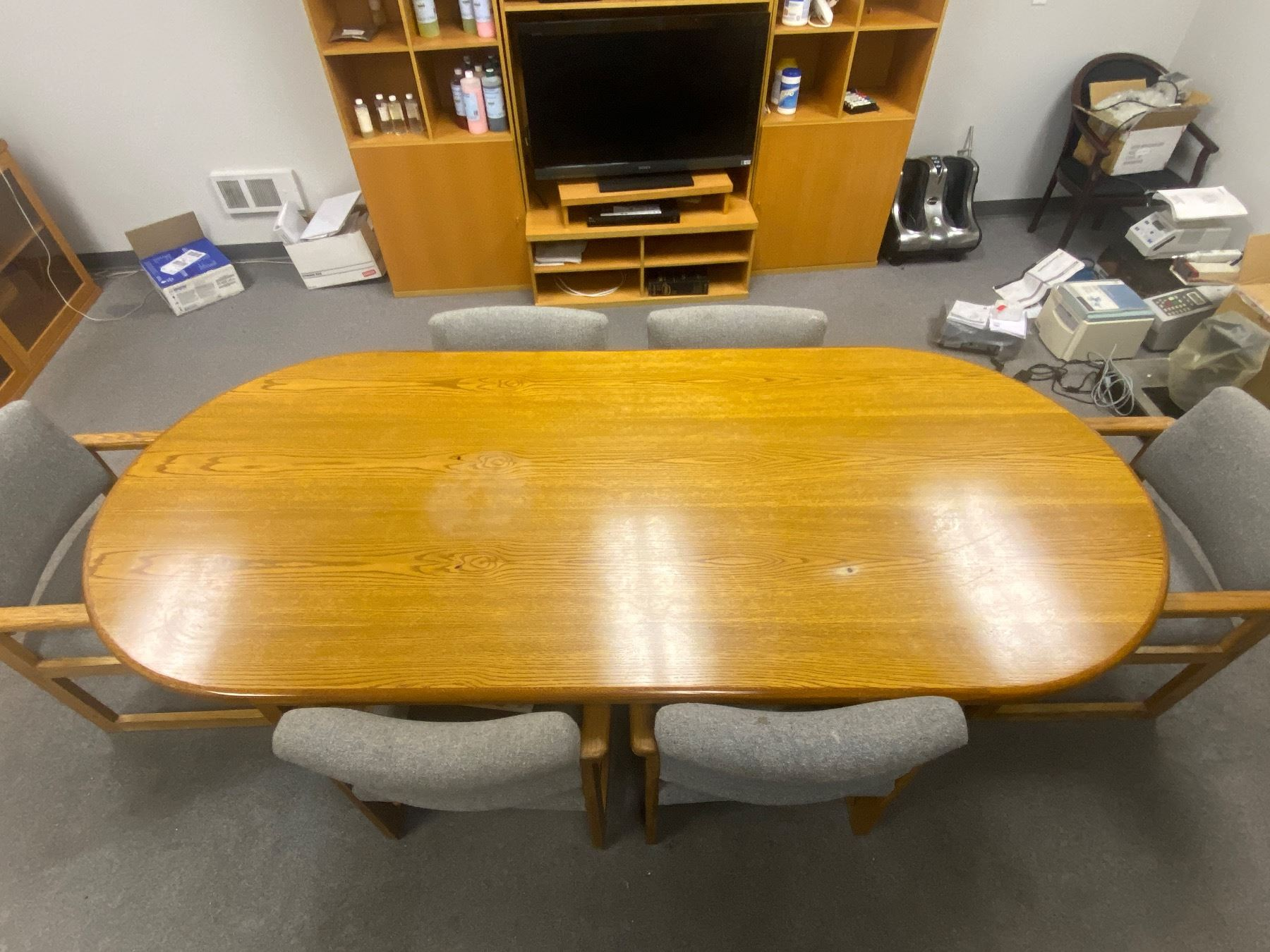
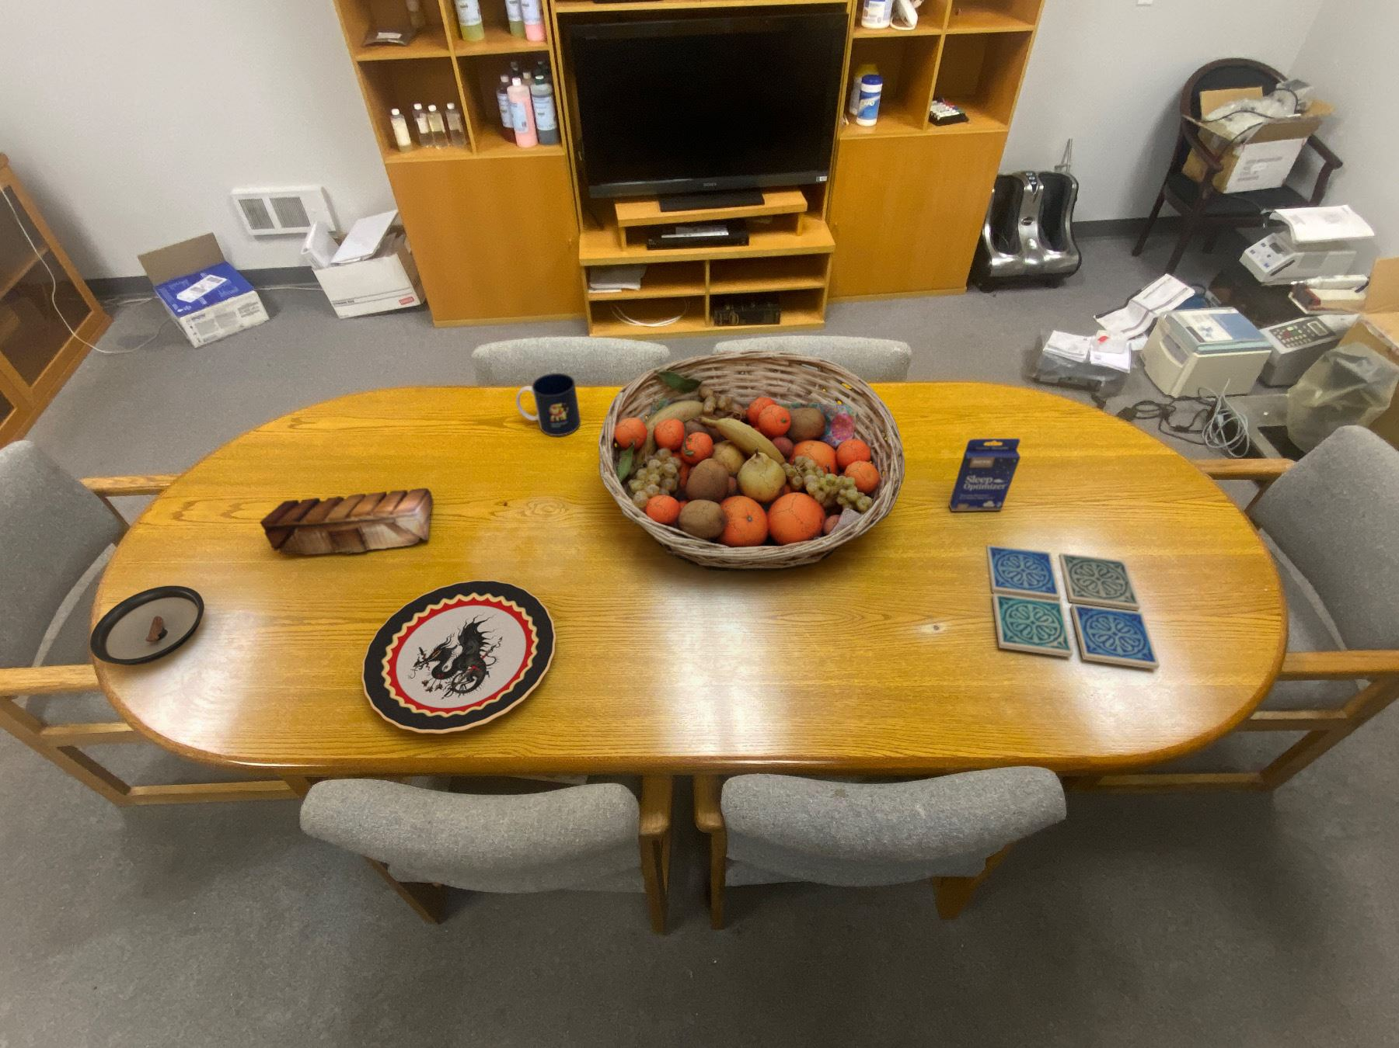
+ drink coaster [986,544,1161,670]
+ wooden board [259,488,434,556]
+ small box [948,438,1021,512]
+ saucer [89,585,205,666]
+ mug [516,372,582,436]
+ plate [360,579,557,734]
+ fruit basket [598,349,905,571]
